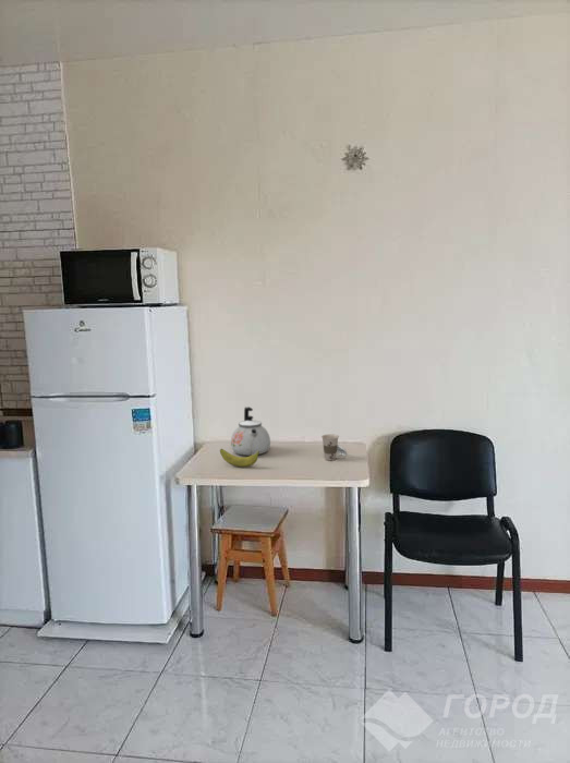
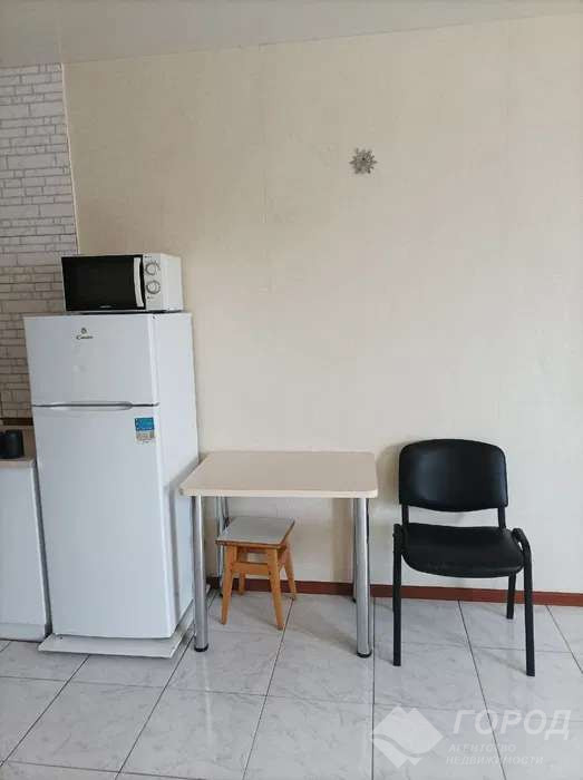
- cup [320,434,348,461]
- kettle [230,405,271,457]
- banana [219,448,259,468]
